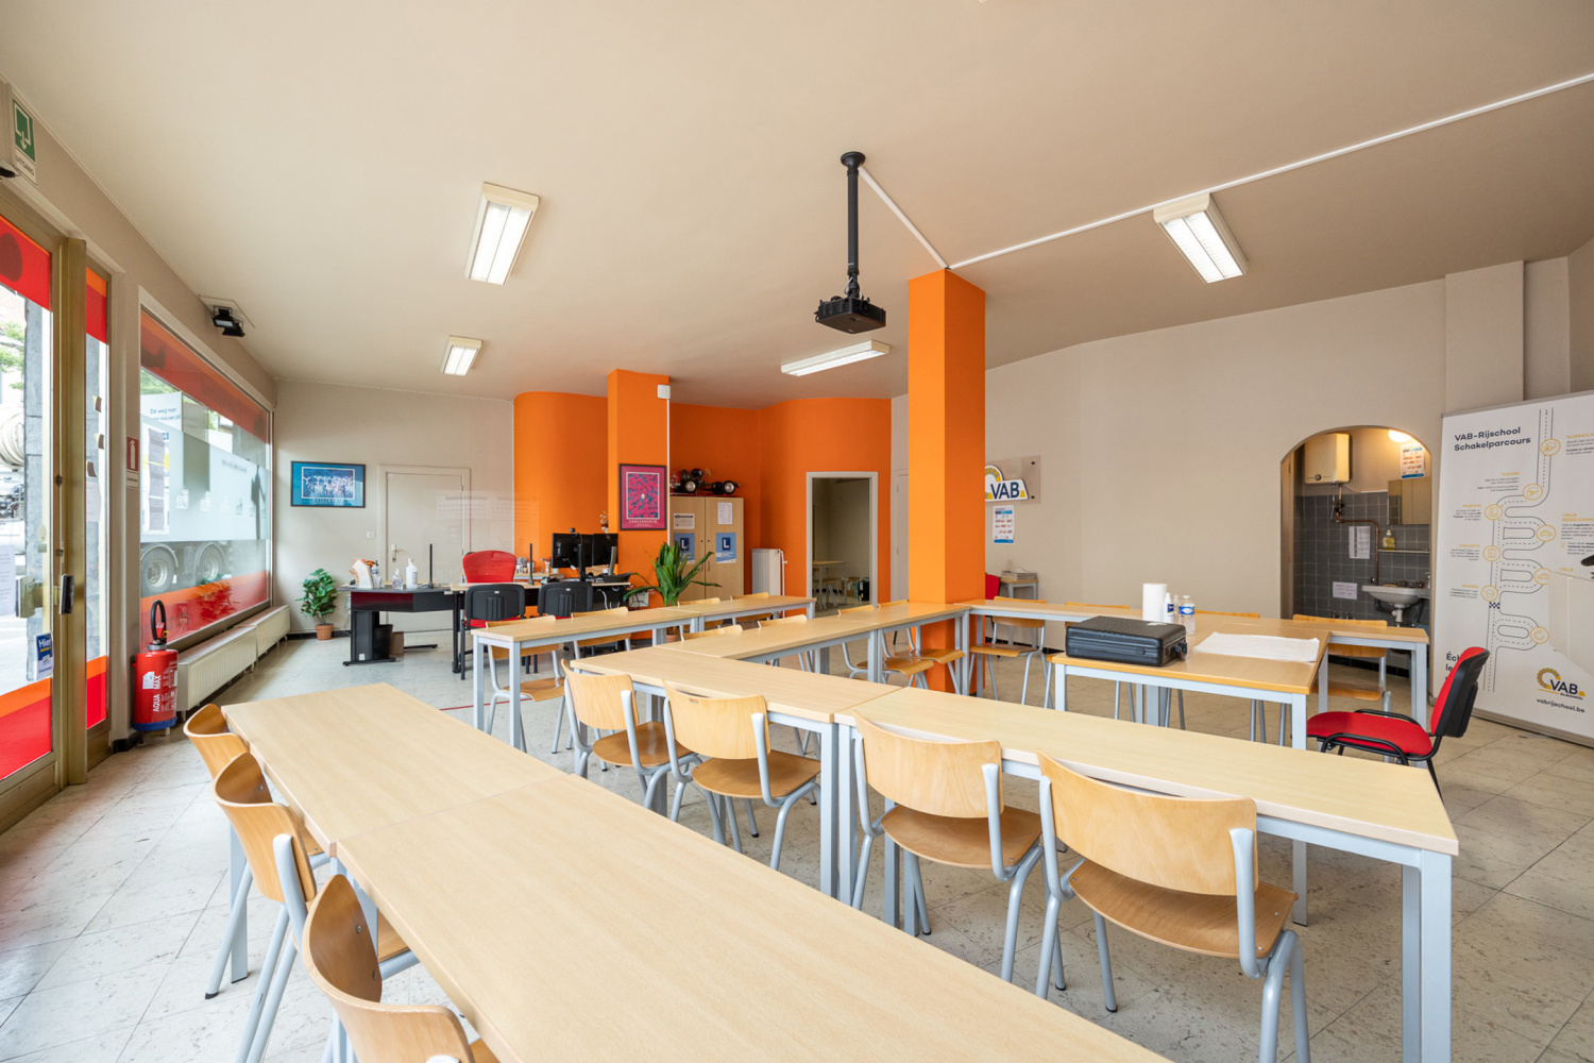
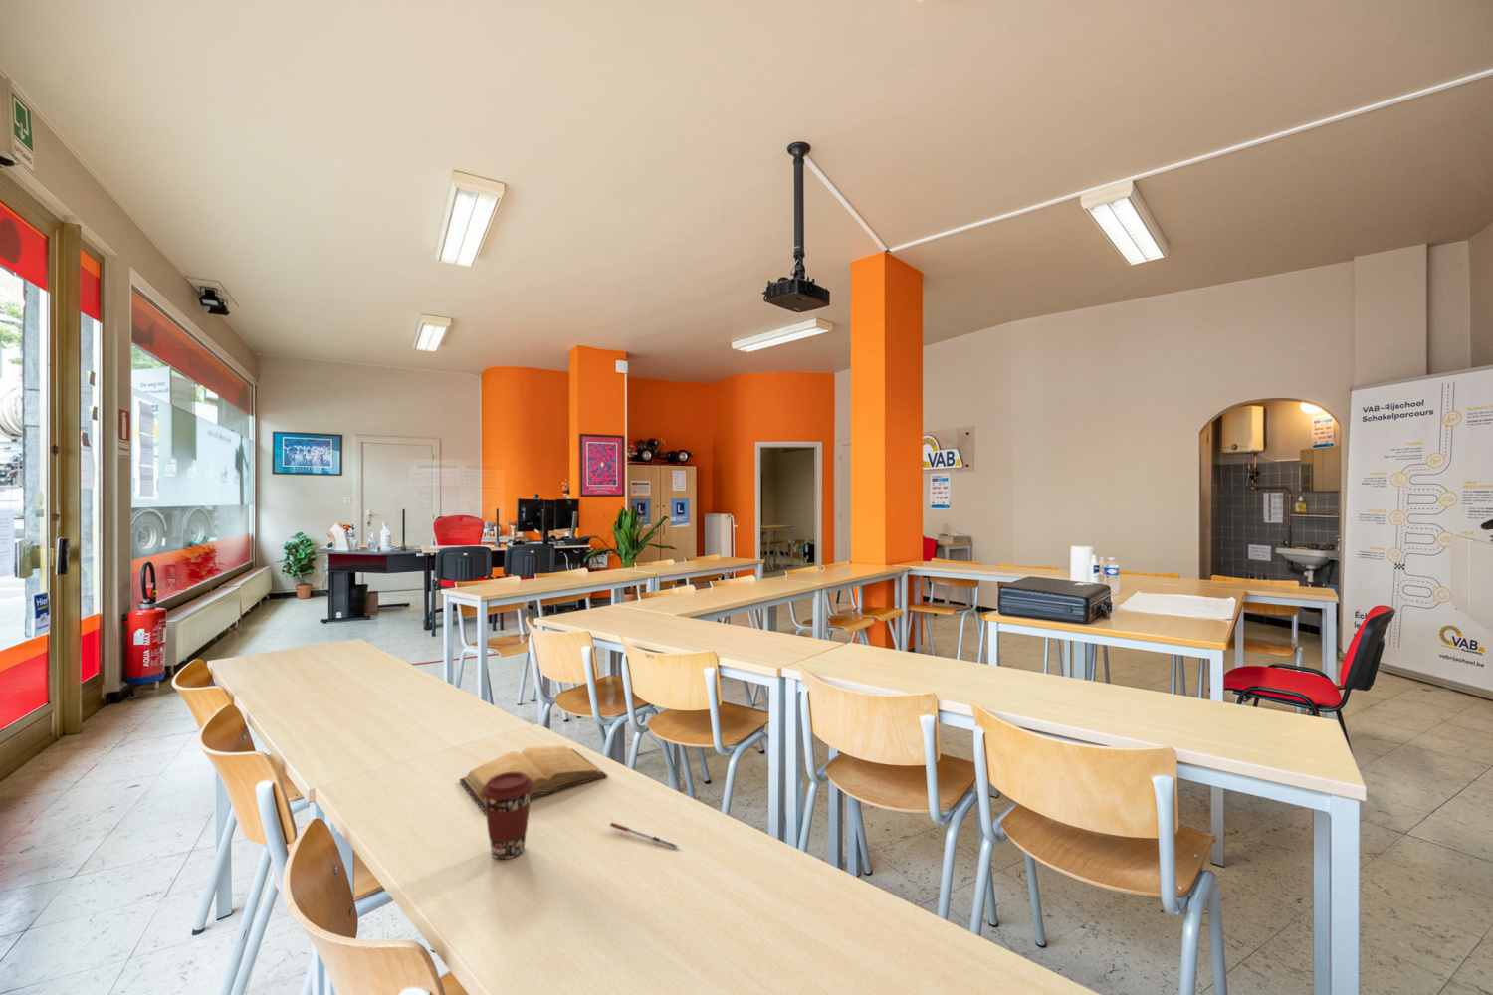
+ coffee cup [481,772,533,860]
+ book [459,744,609,814]
+ pen [609,822,679,850]
